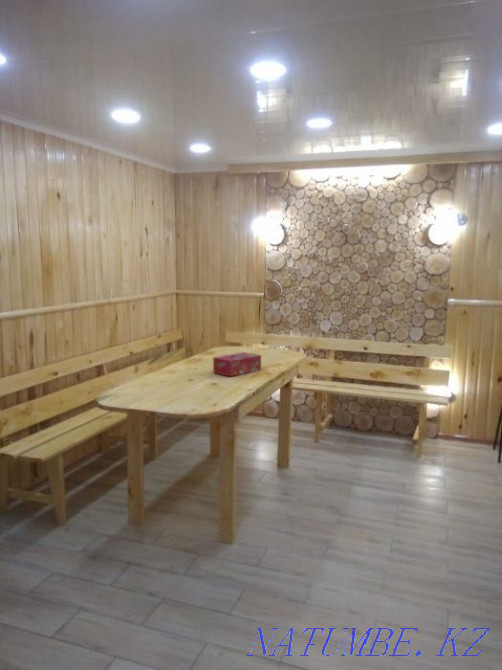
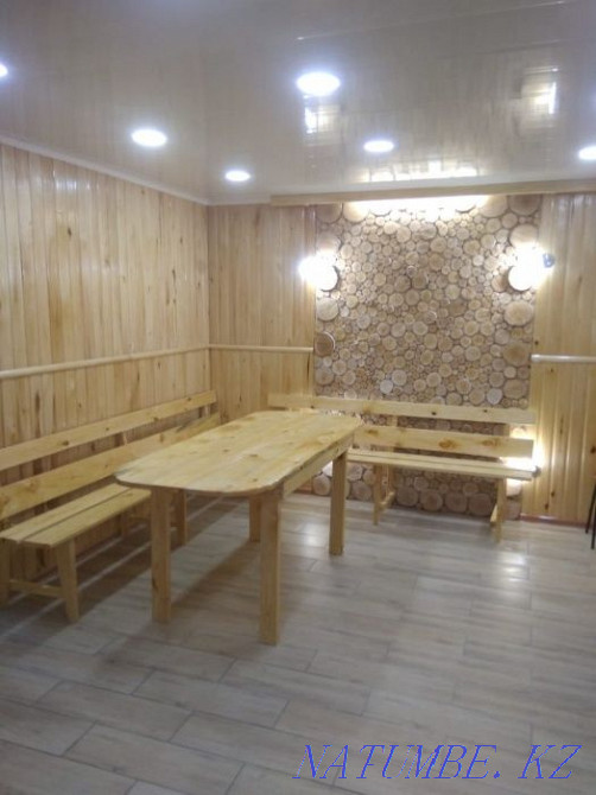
- tissue box [212,351,262,377]
